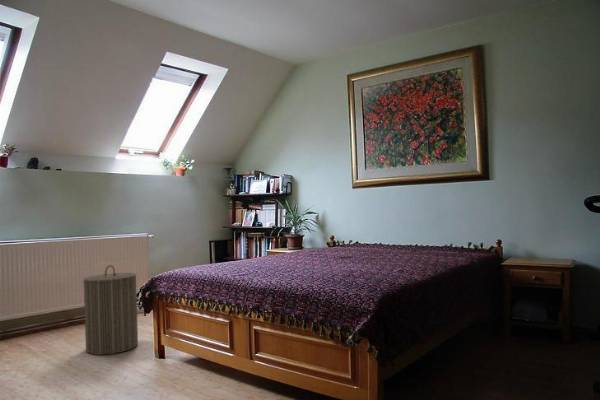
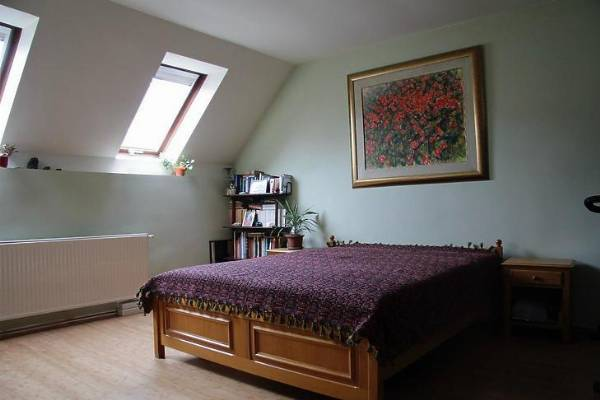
- laundry hamper [83,264,139,356]
